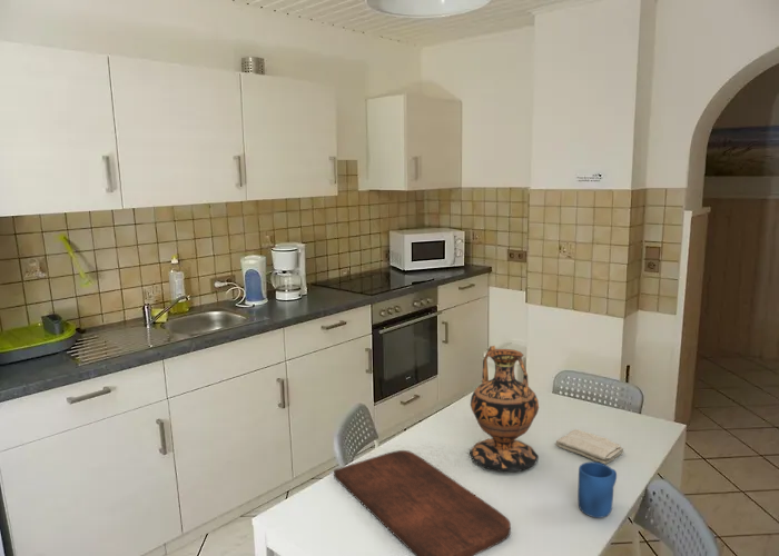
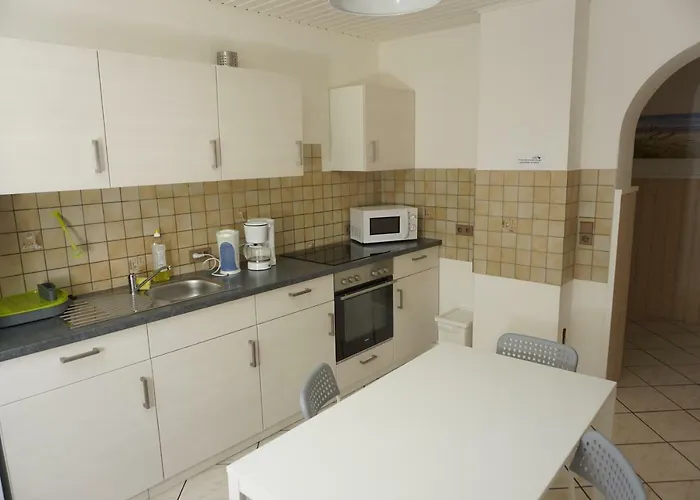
- cutting board [333,449,512,556]
- washcloth [555,428,624,465]
- vase [469,345,540,473]
- mug [576,460,618,519]
